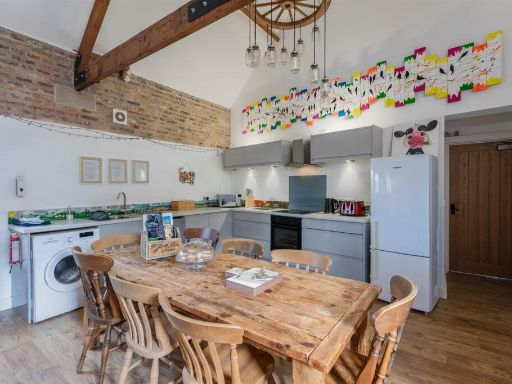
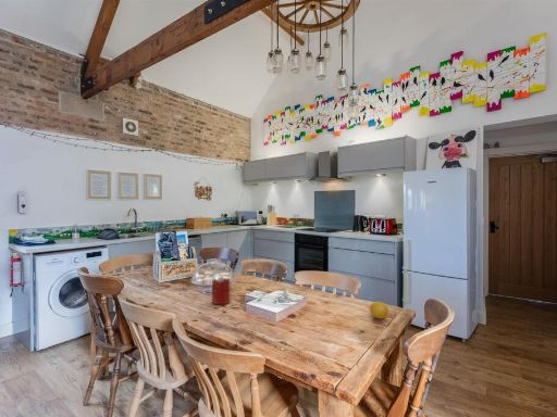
+ fruit [369,301,389,320]
+ candle [211,275,232,305]
